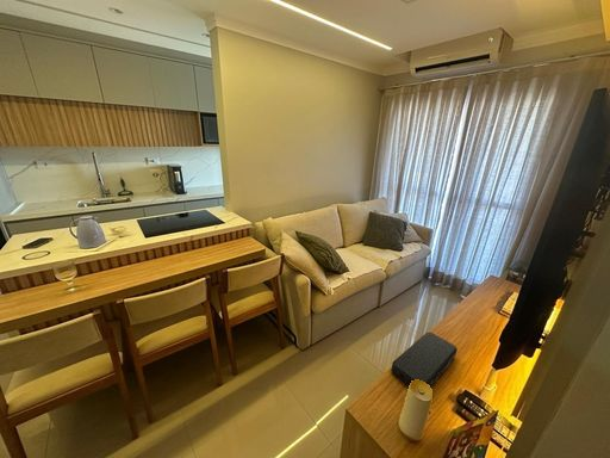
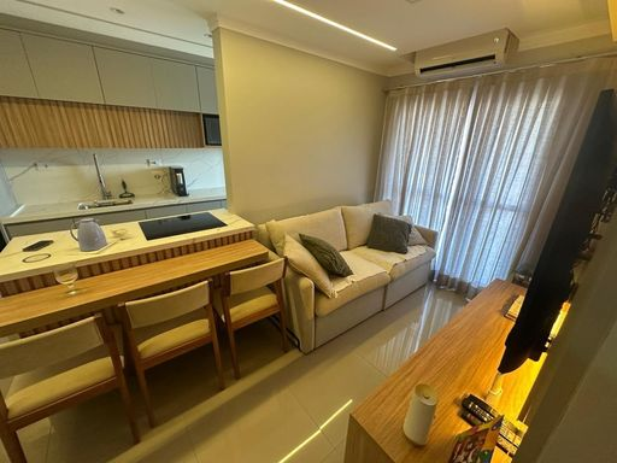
- power bank [390,330,459,388]
